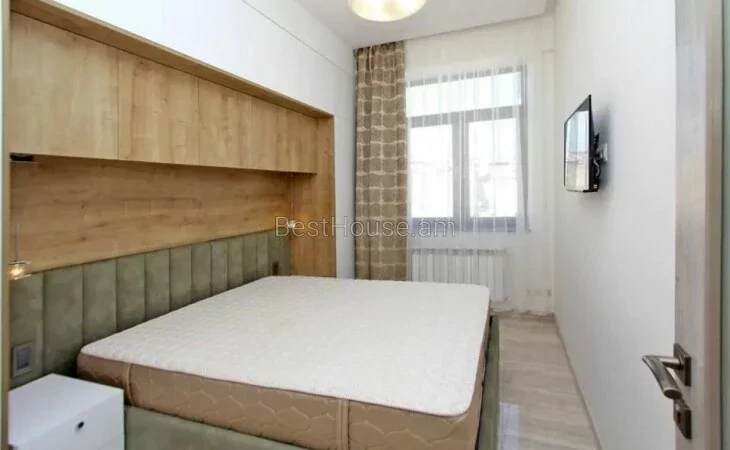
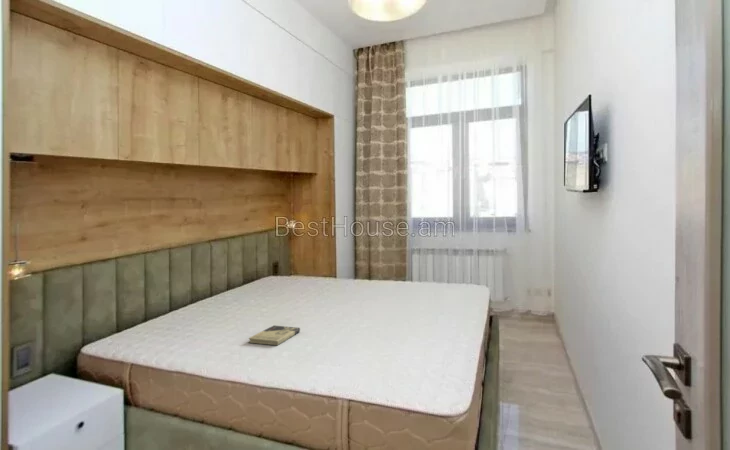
+ book [248,324,301,346]
